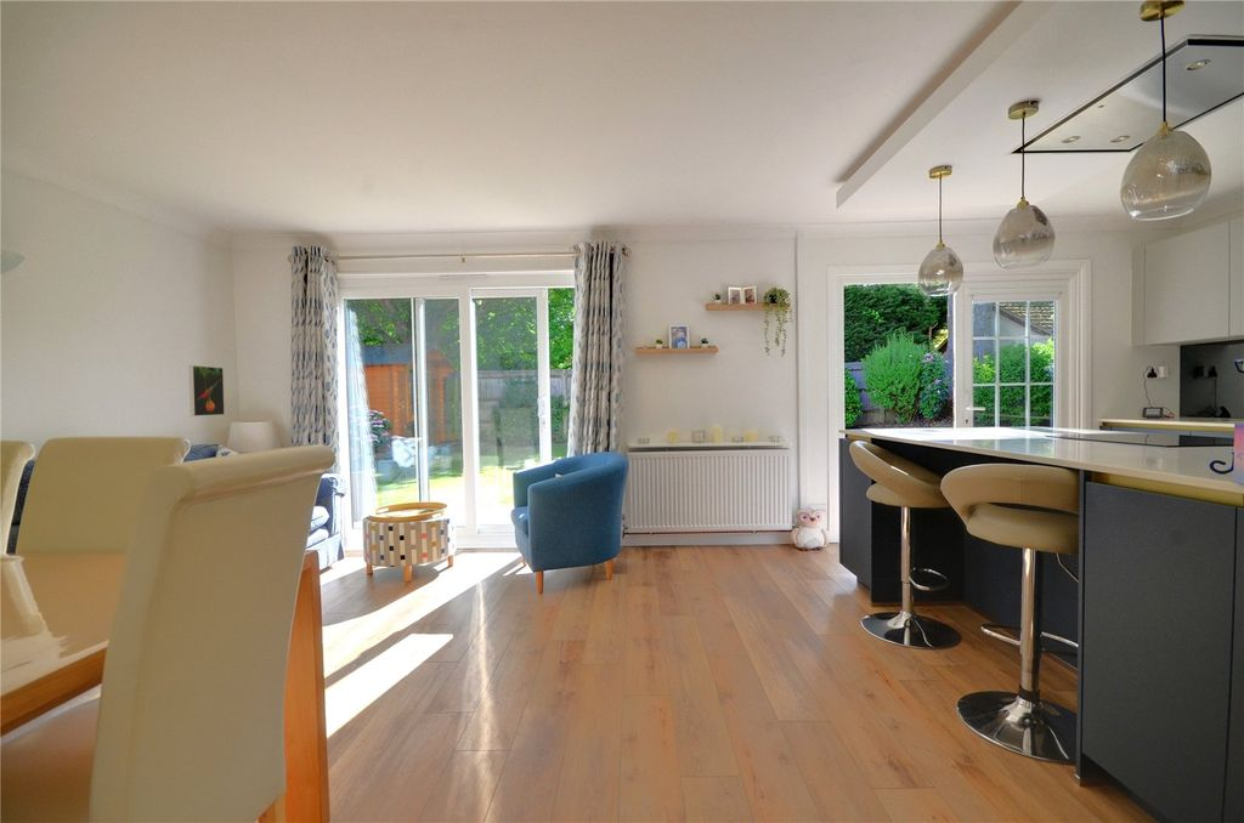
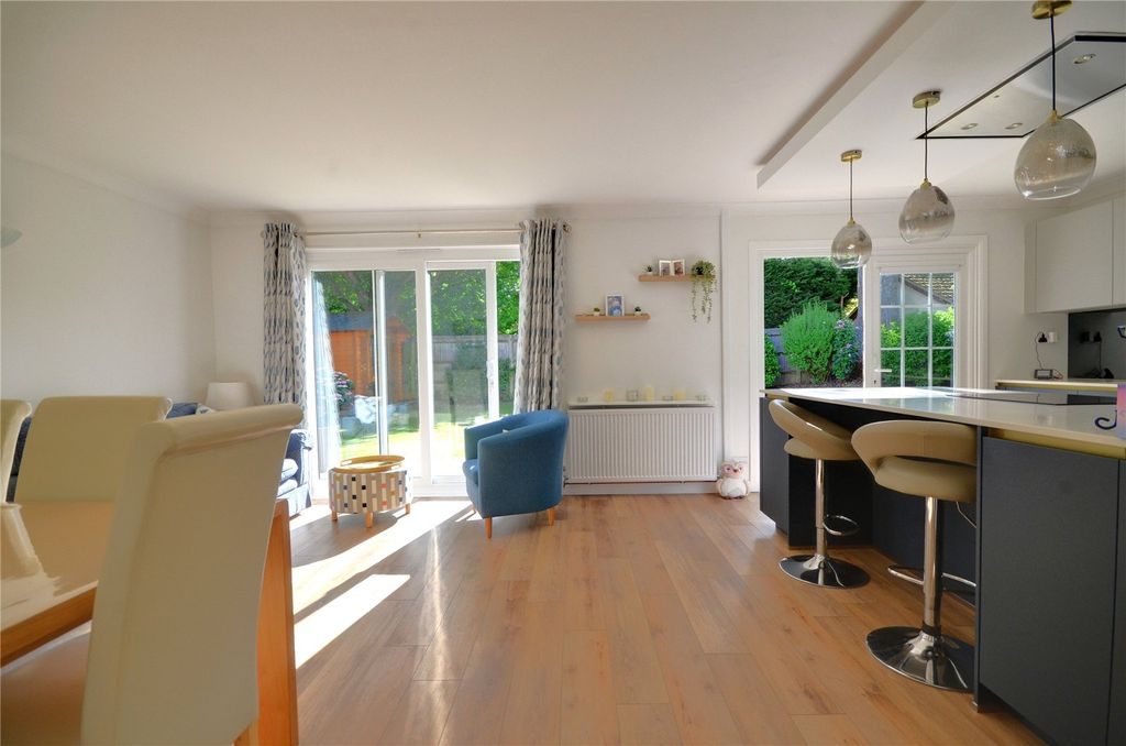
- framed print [187,364,226,418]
